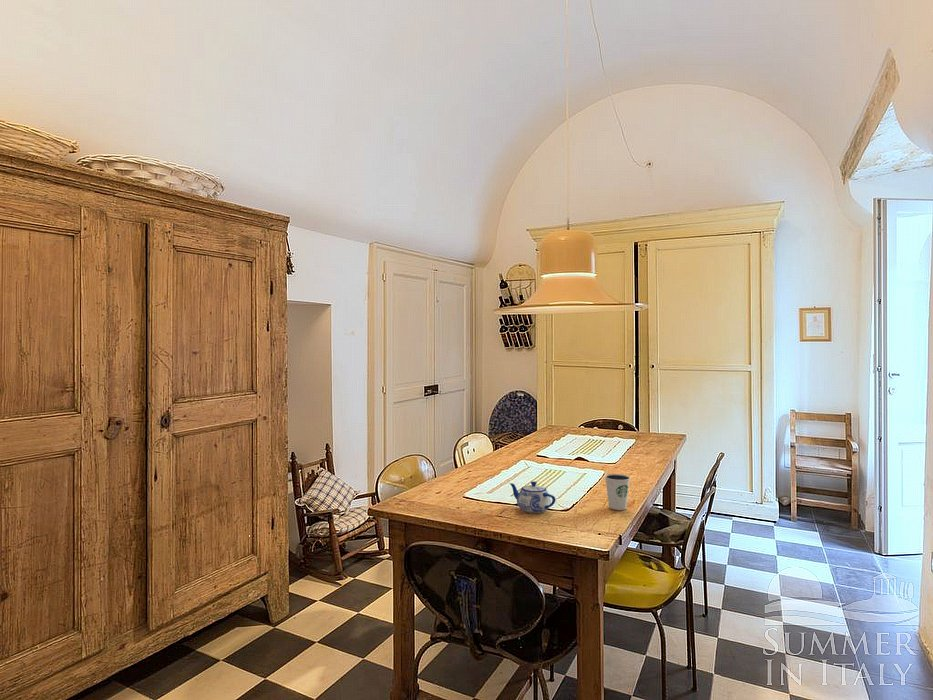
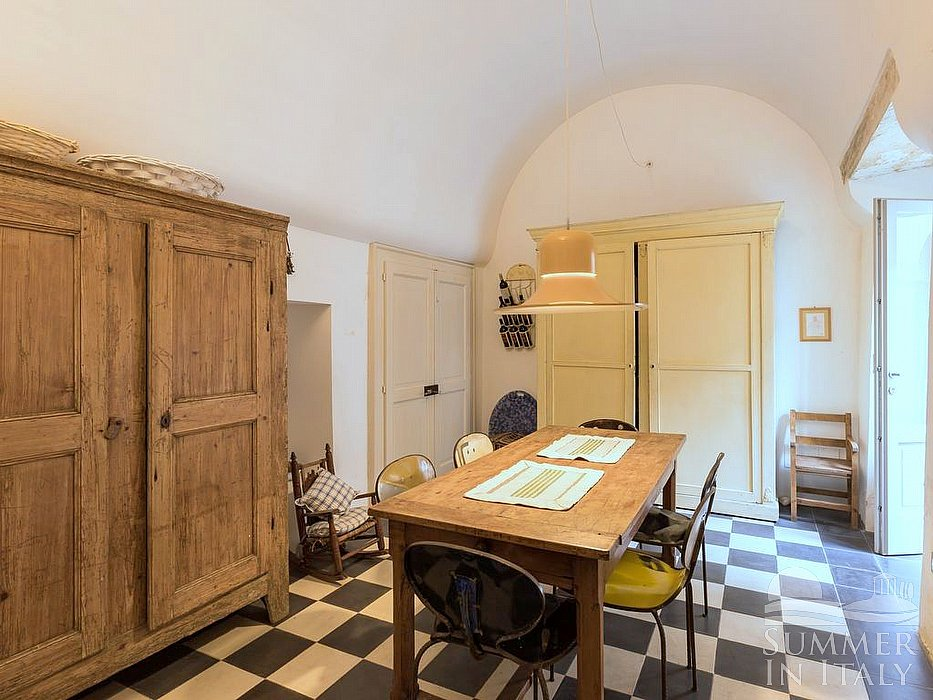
- teapot [509,480,556,514]
- dixie cup [604,473,631,511]
